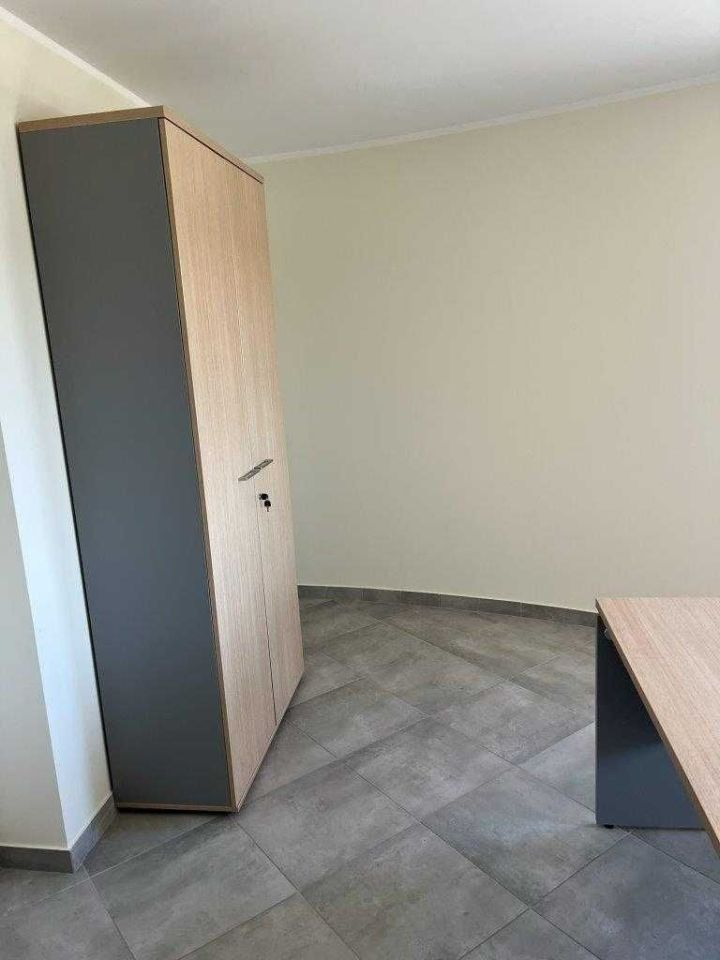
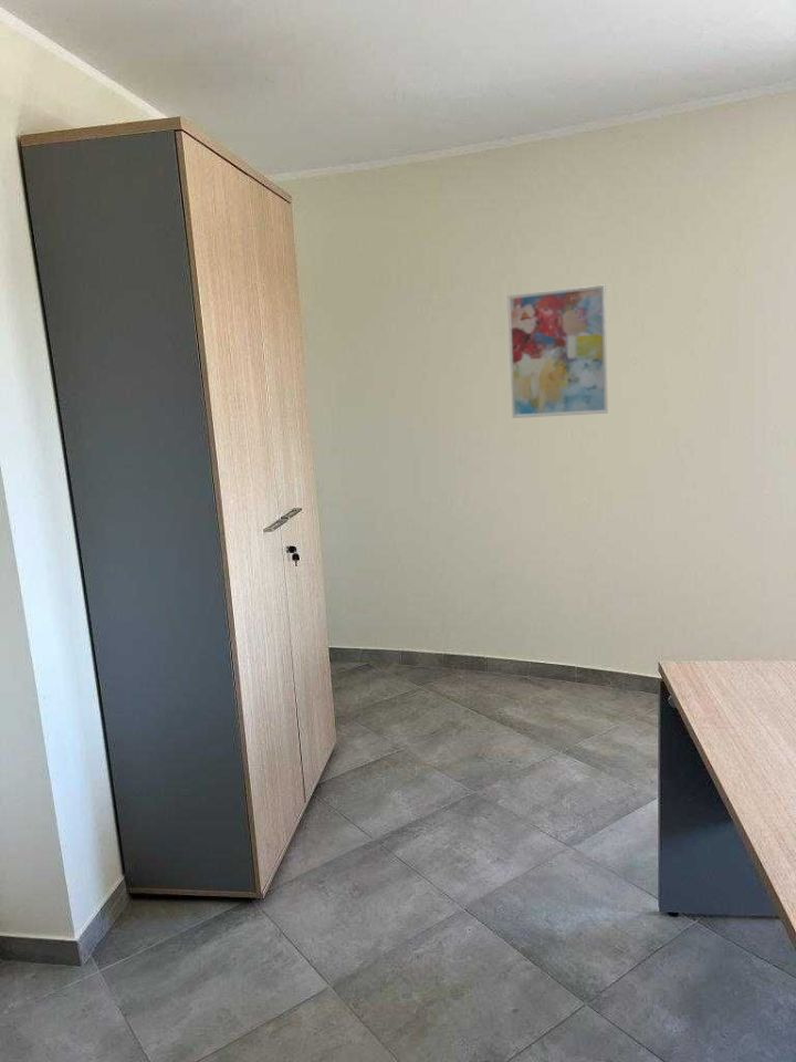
+ wall art [506,283,609,419]
